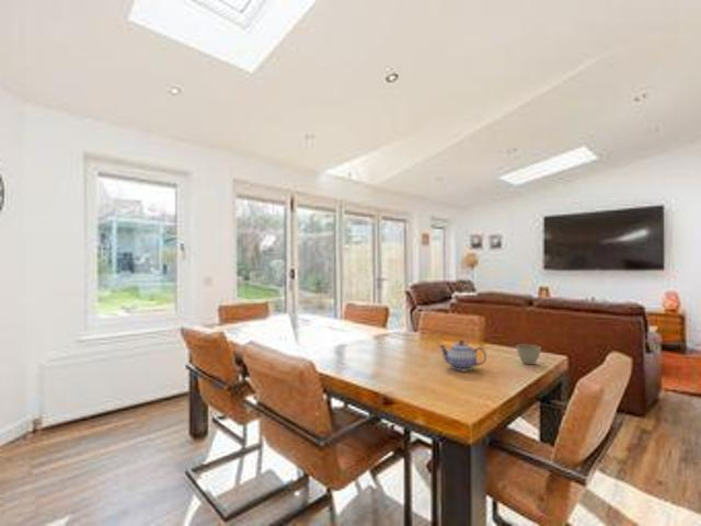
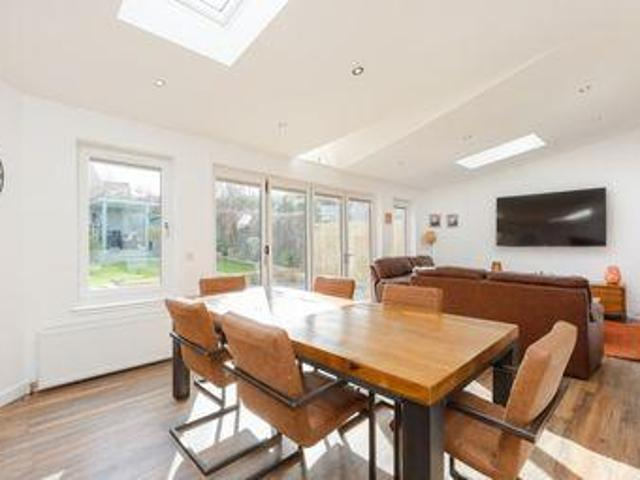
- flower pot [515,344,542,365]
- teapot [437,340,487,371]
